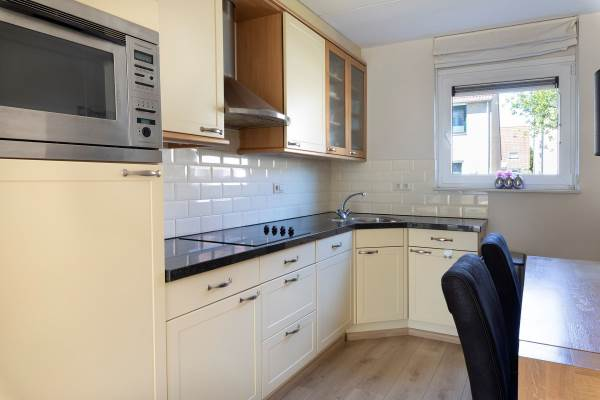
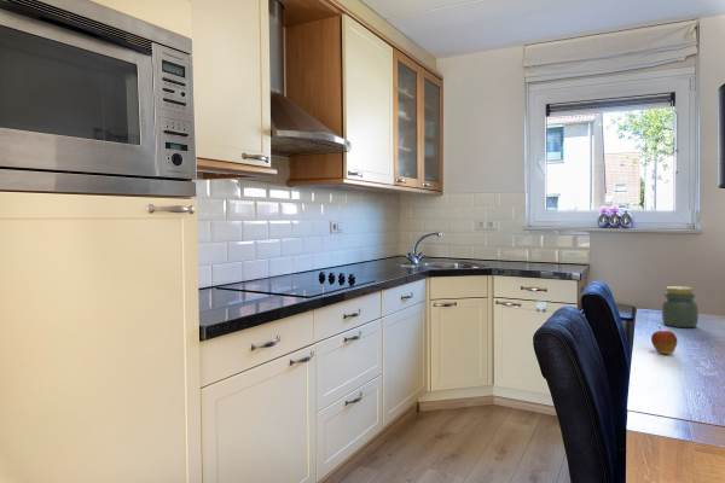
+ fruit [650,327,678,355]
+ jar [661,285,700,328]
